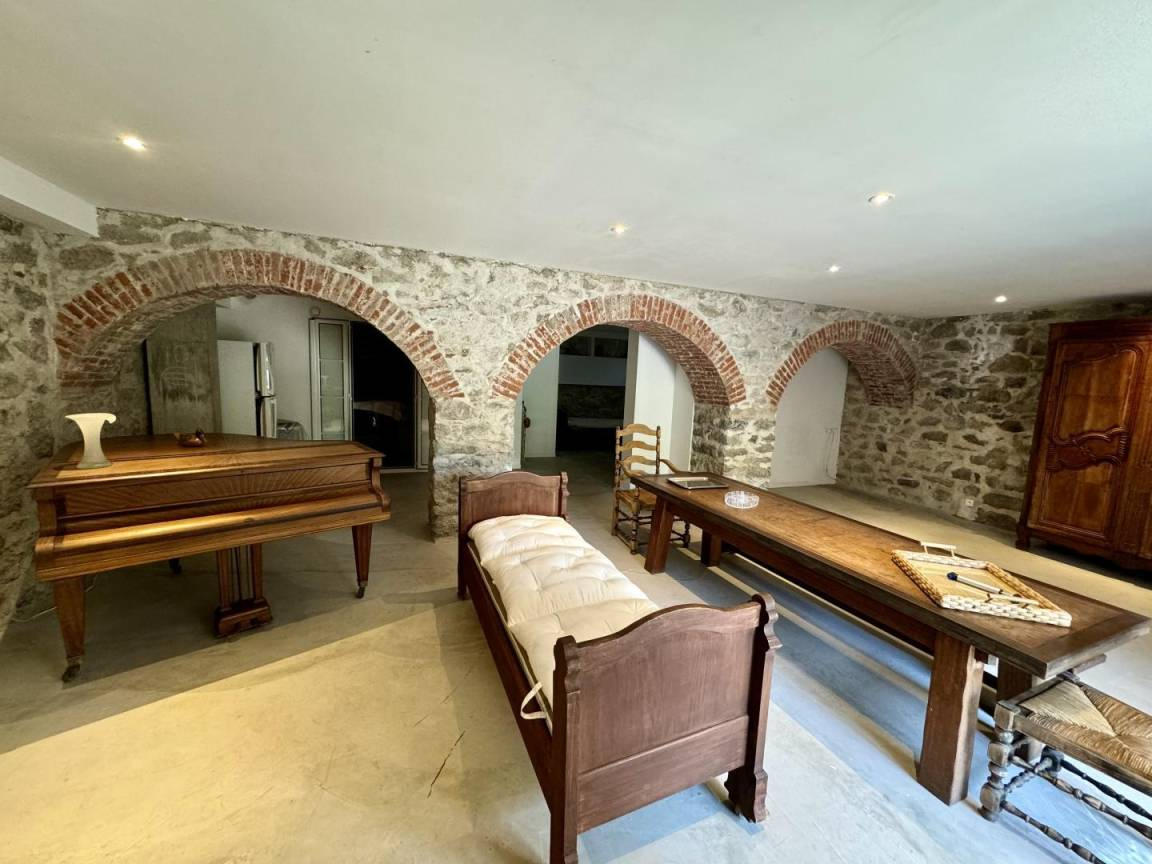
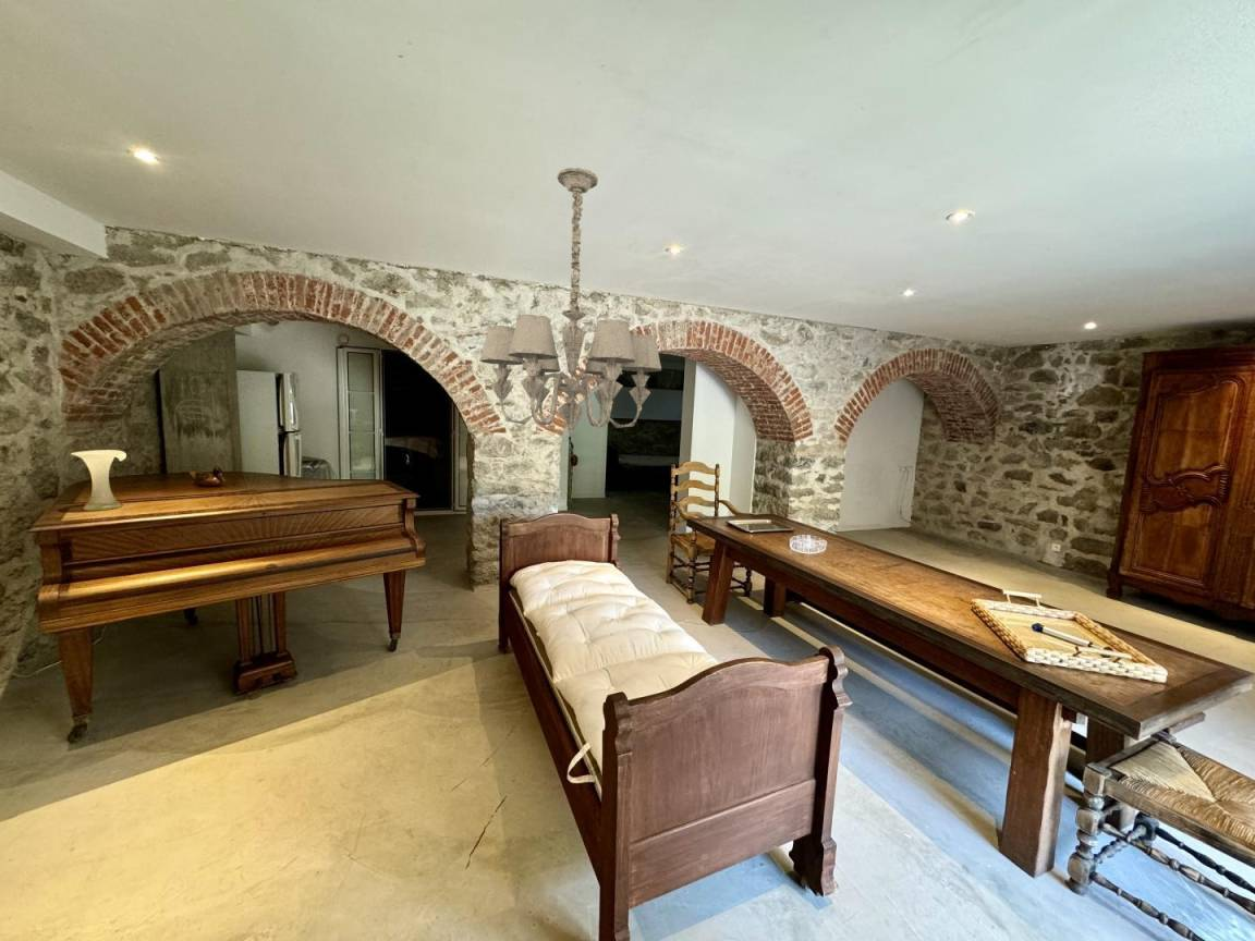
+ chandelier [478,167,662,438]
